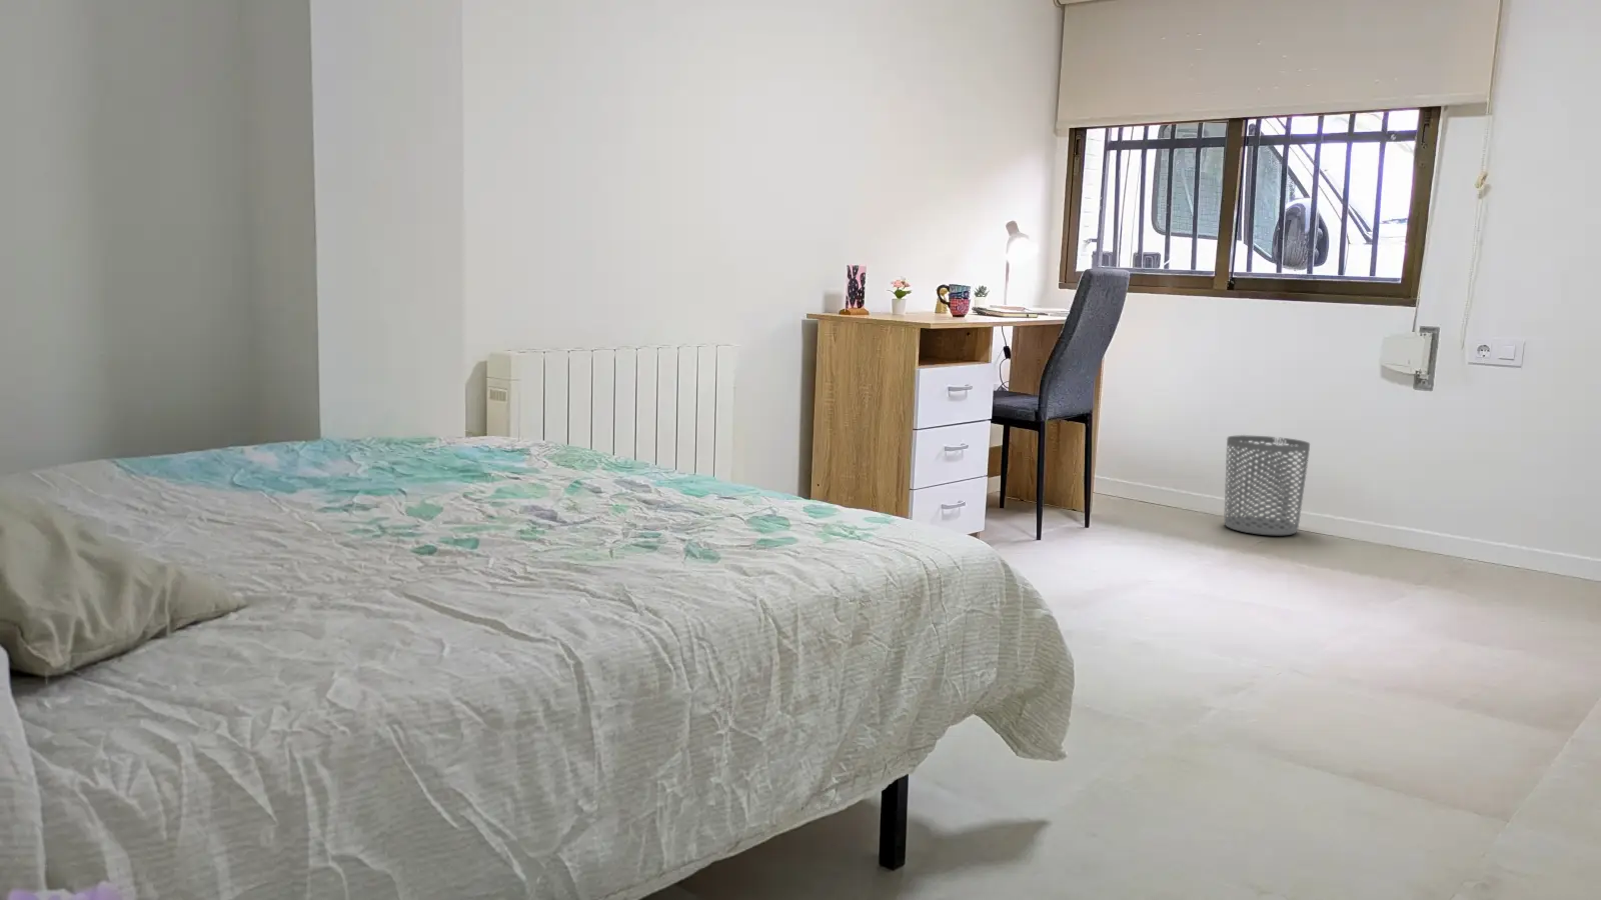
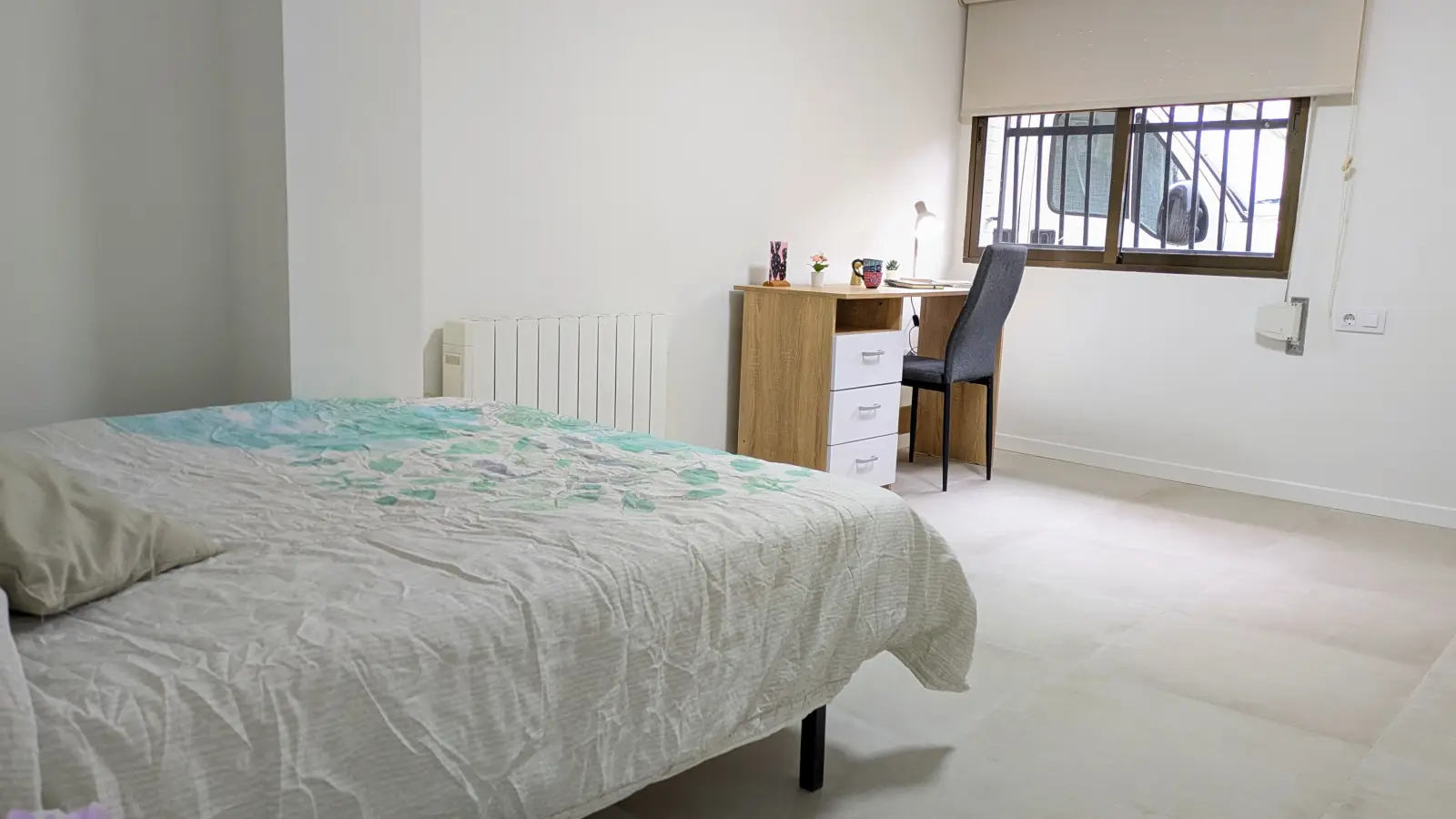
- waste bin [1223,434,1311,536]
